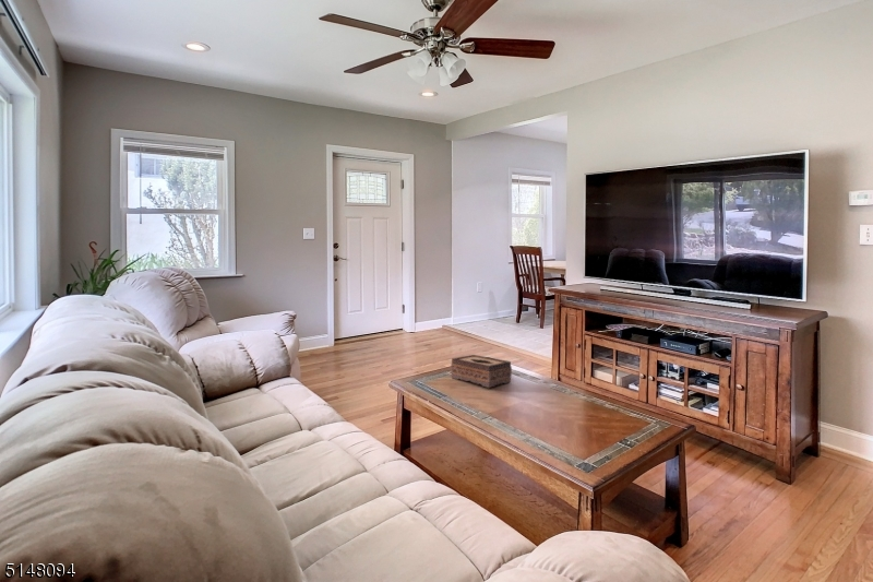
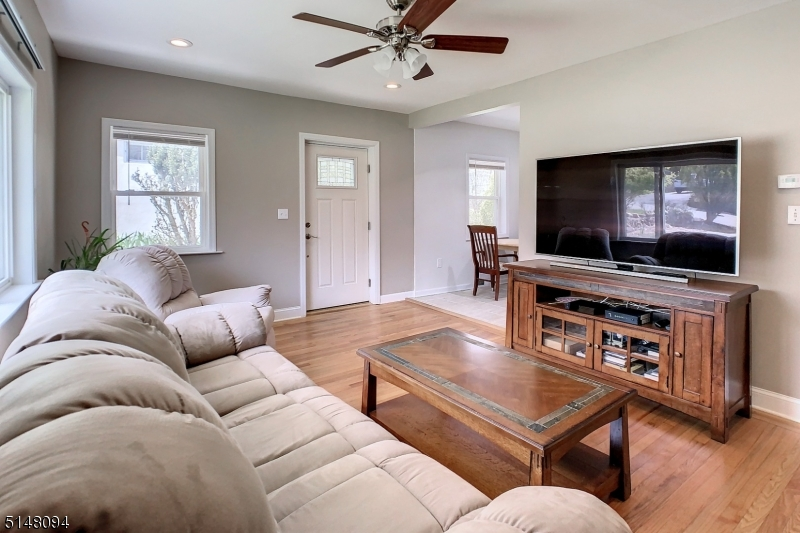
- tissue box [450,354,513,389]
